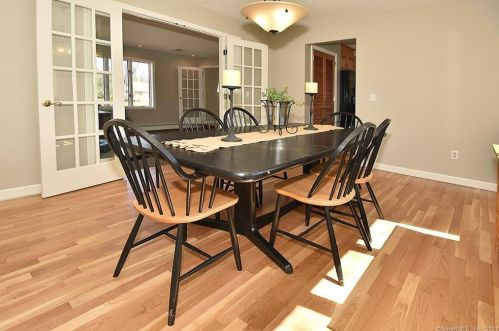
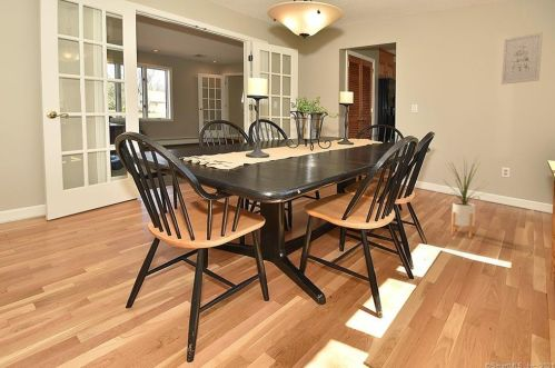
+ house plant [443,153,488,238]
+ wall art [501,31,544,86]
